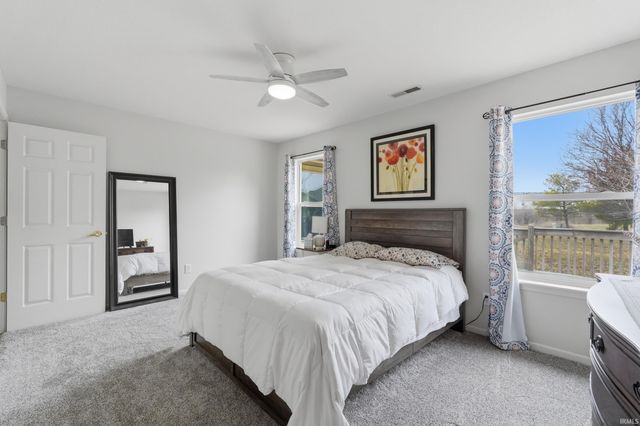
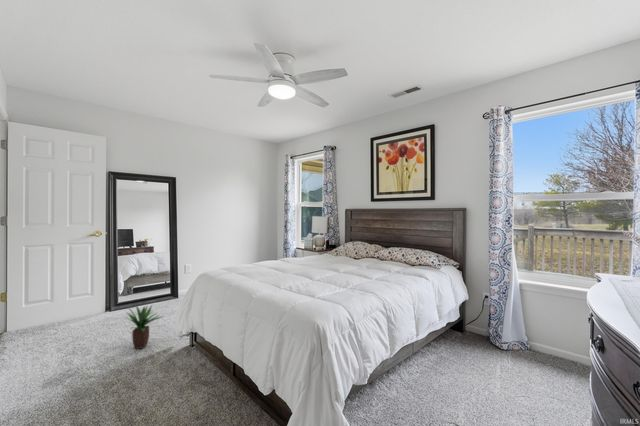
+ potted plant [124,304,165,350]
